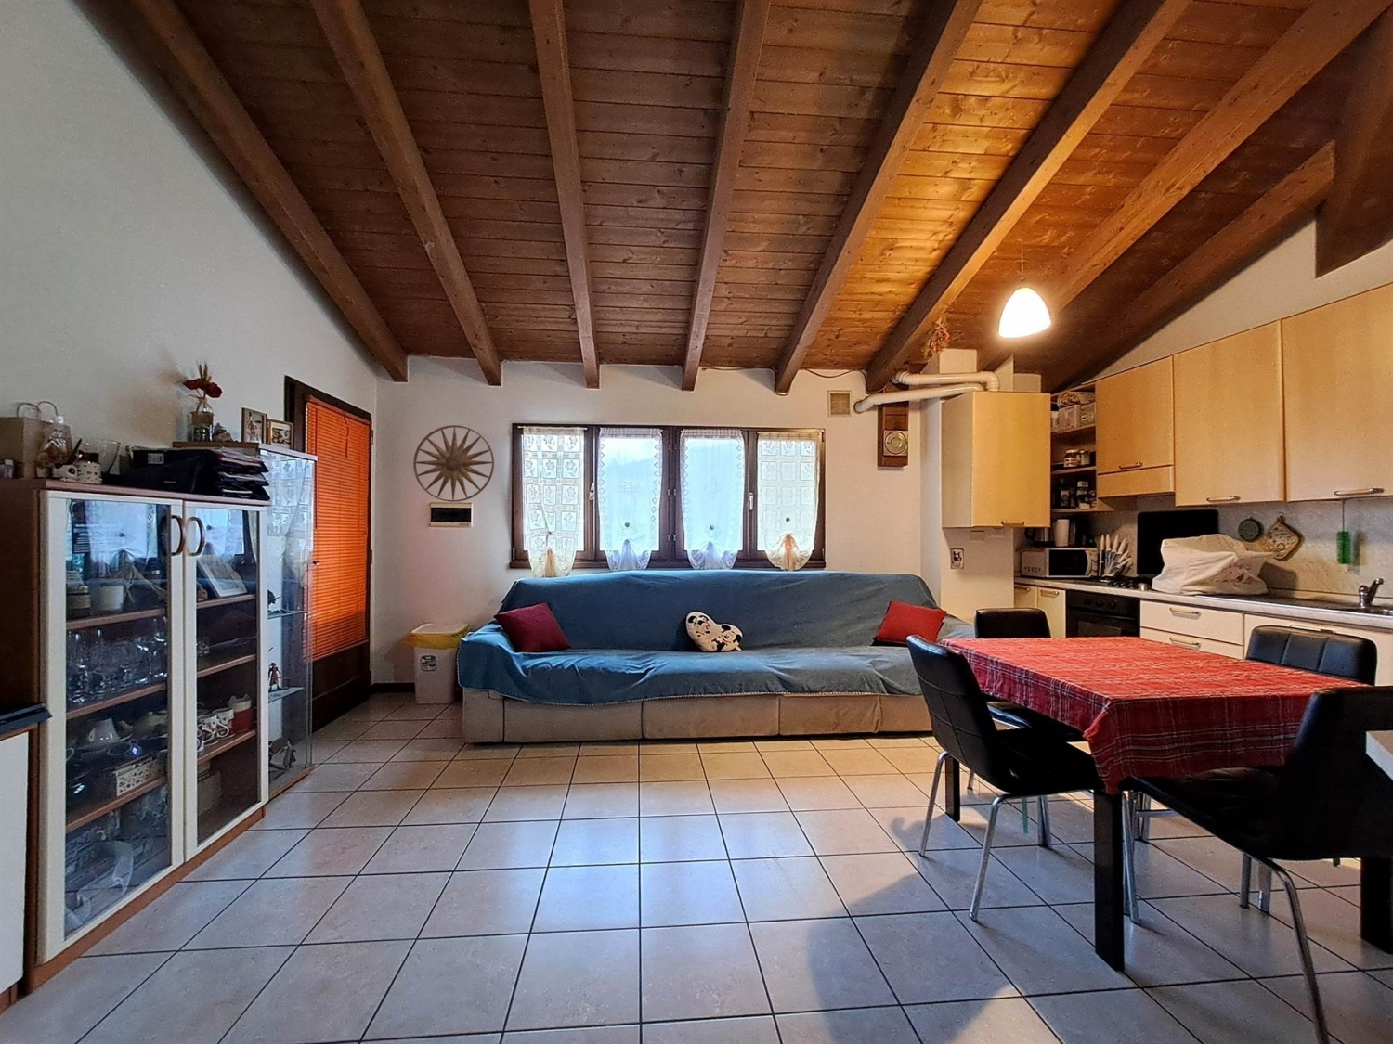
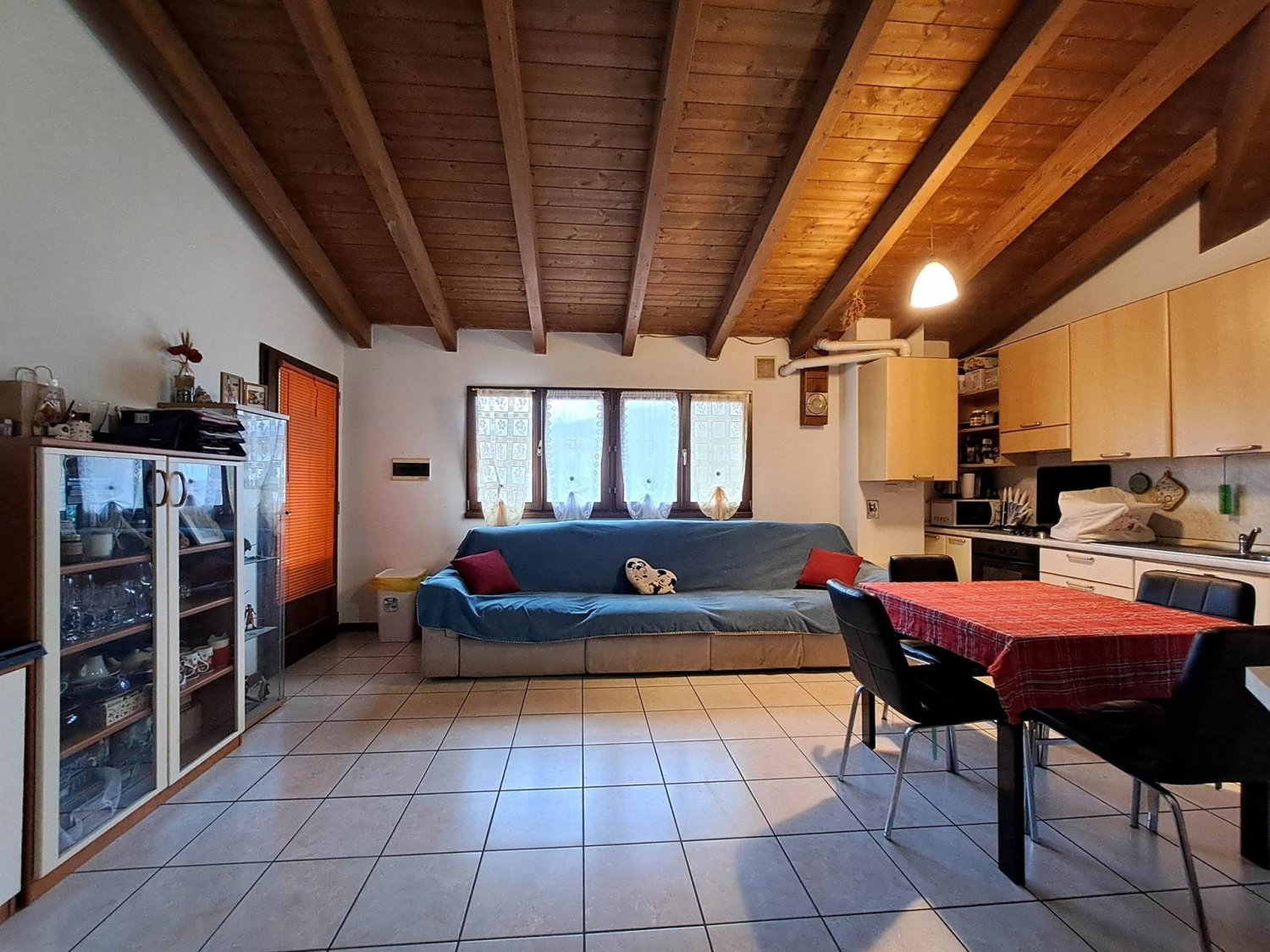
- wall art [412,424,495,503]
